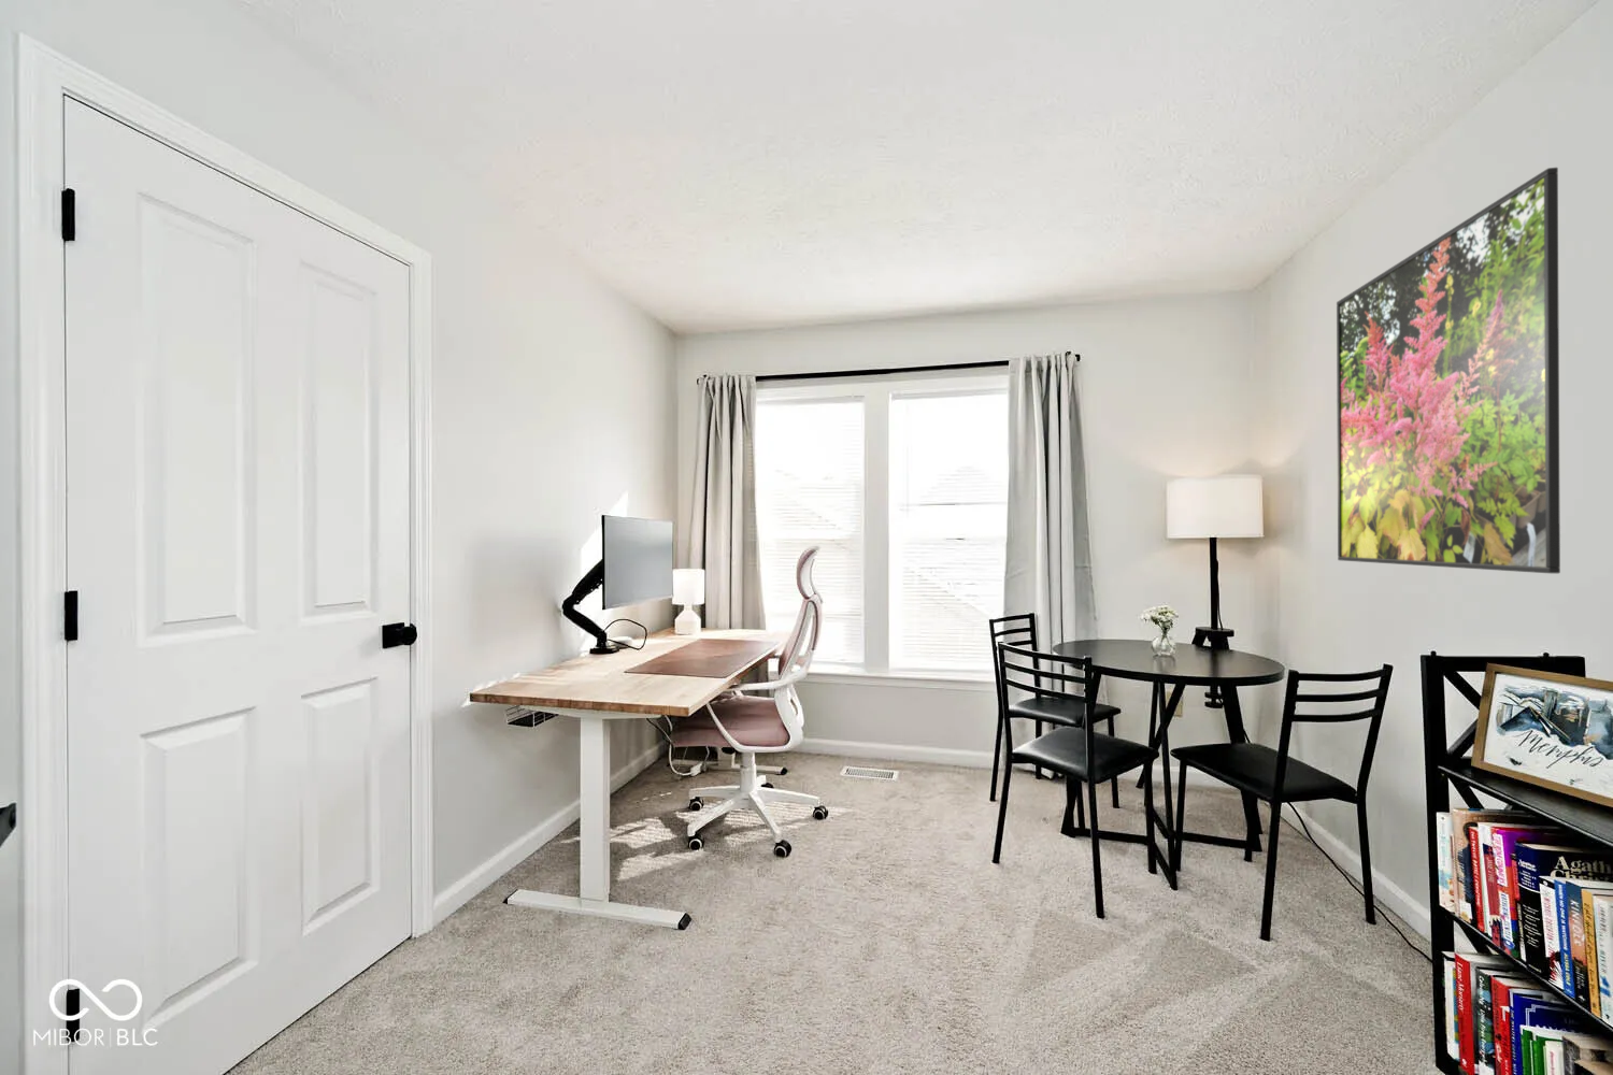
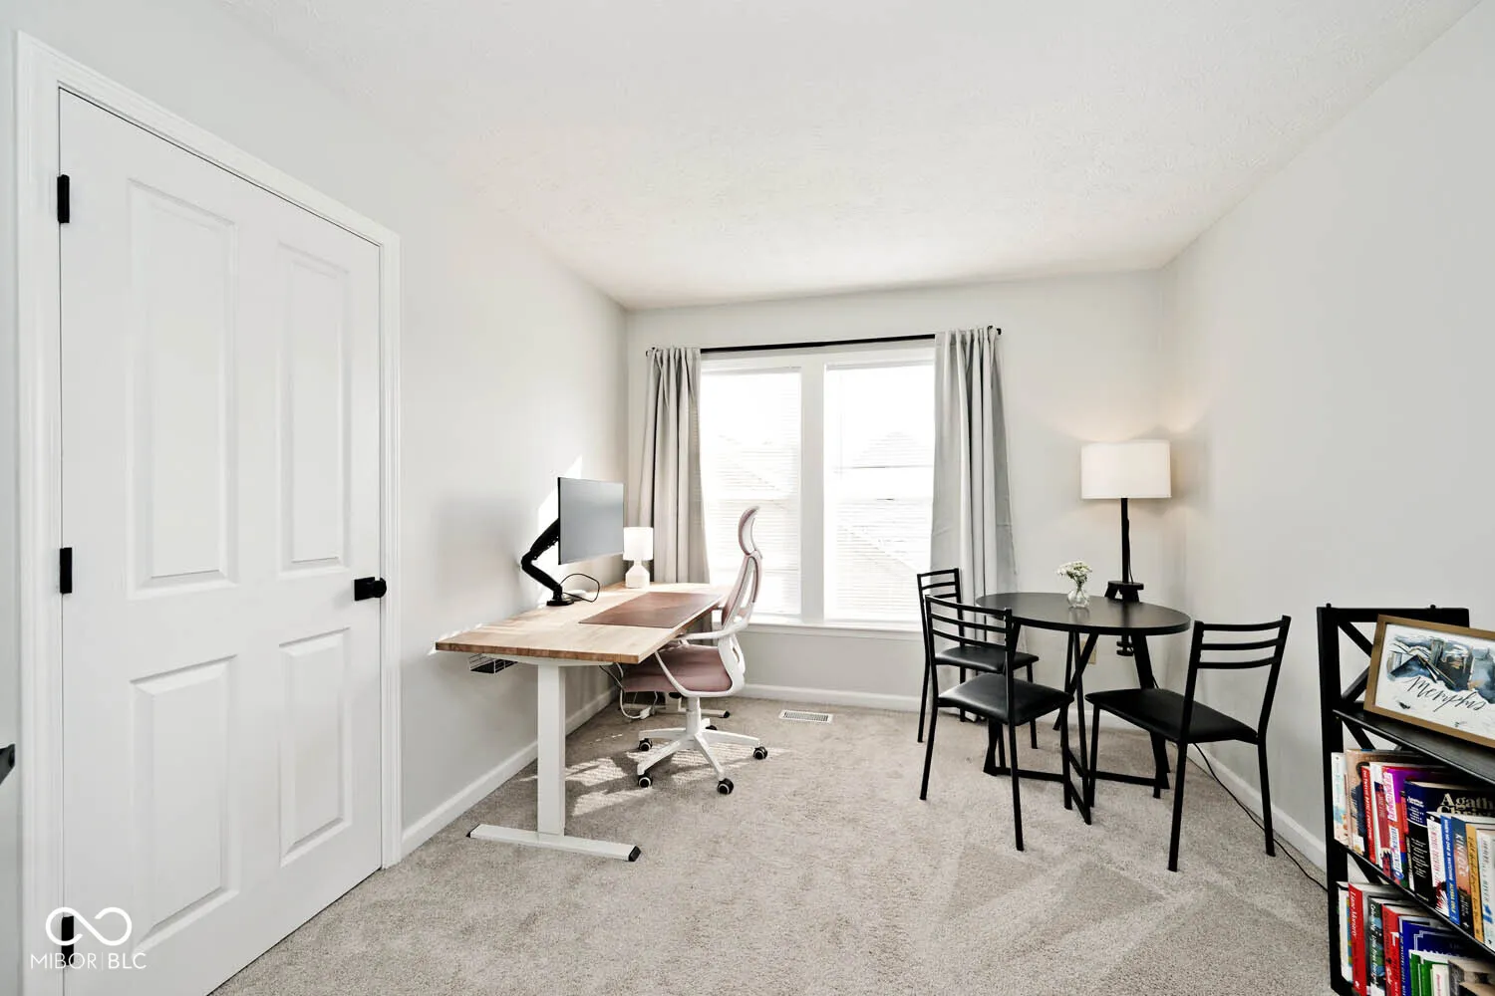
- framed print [1336,167,1561,573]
